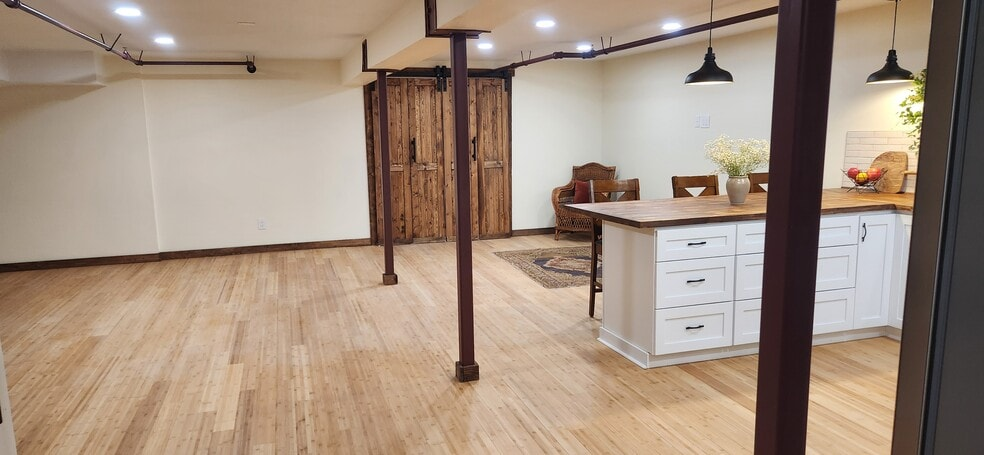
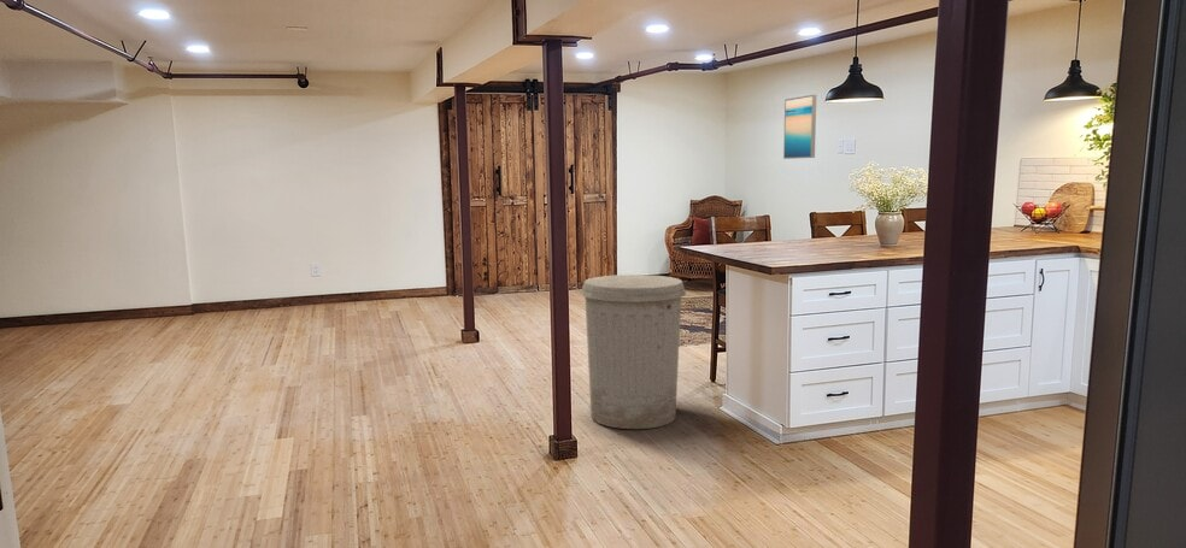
+ trash can [580,273,687,430]
+ wall art [782,94,817,160]
